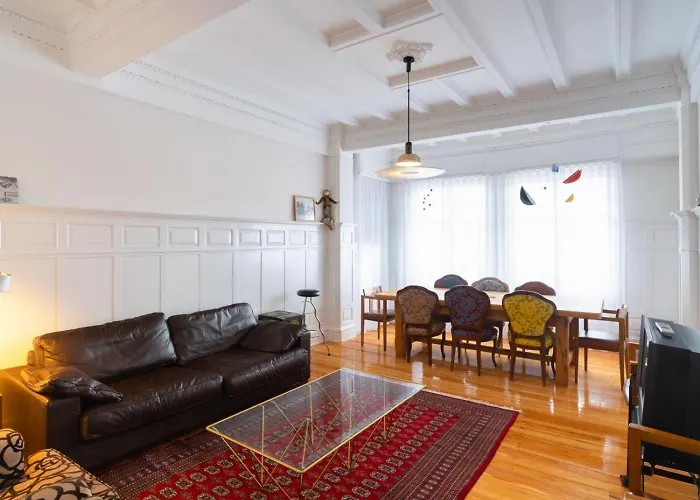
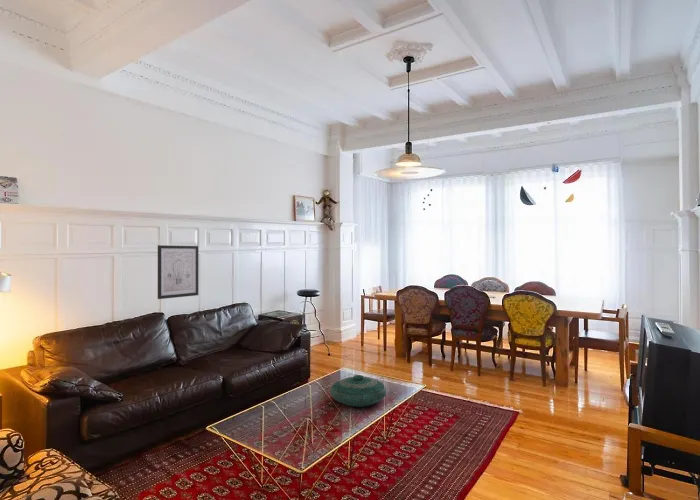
+ wall art [157,244,199,300]
+ decorative bowl [329,374,388,408]
